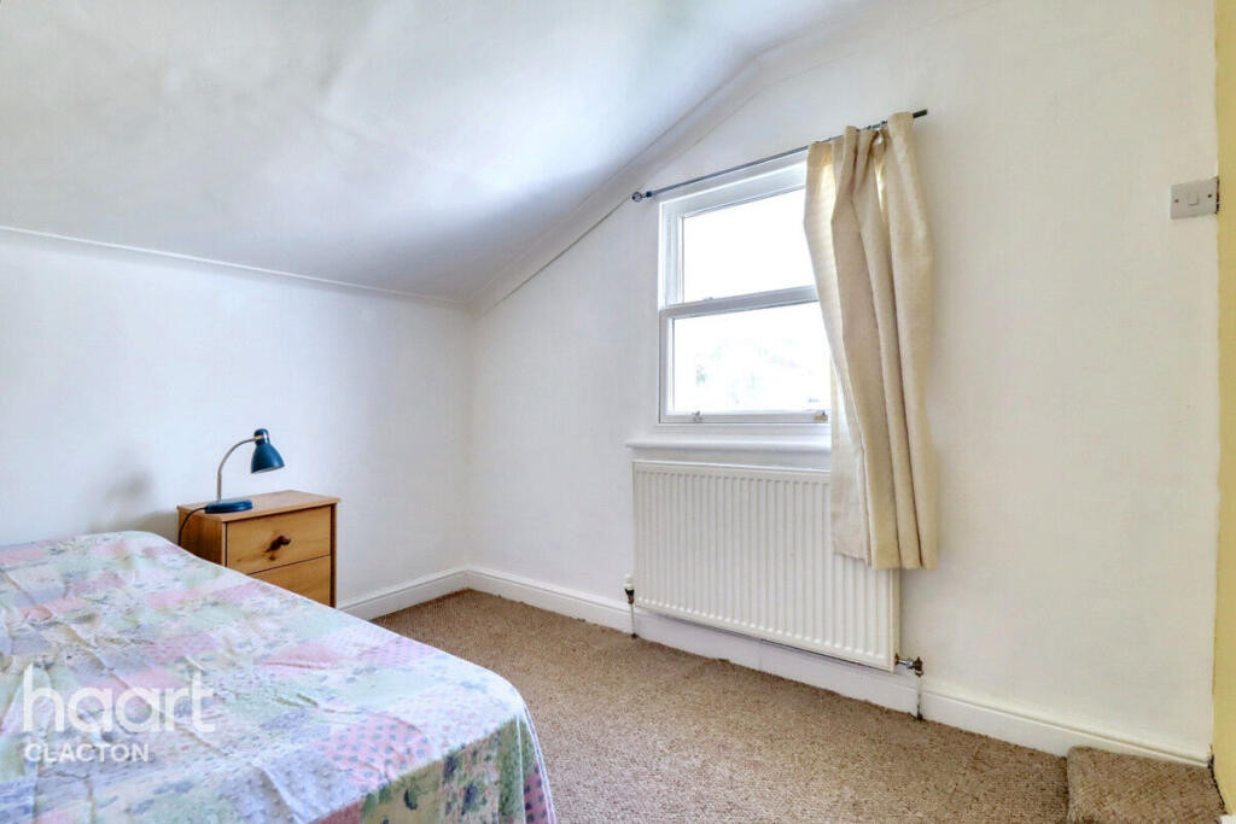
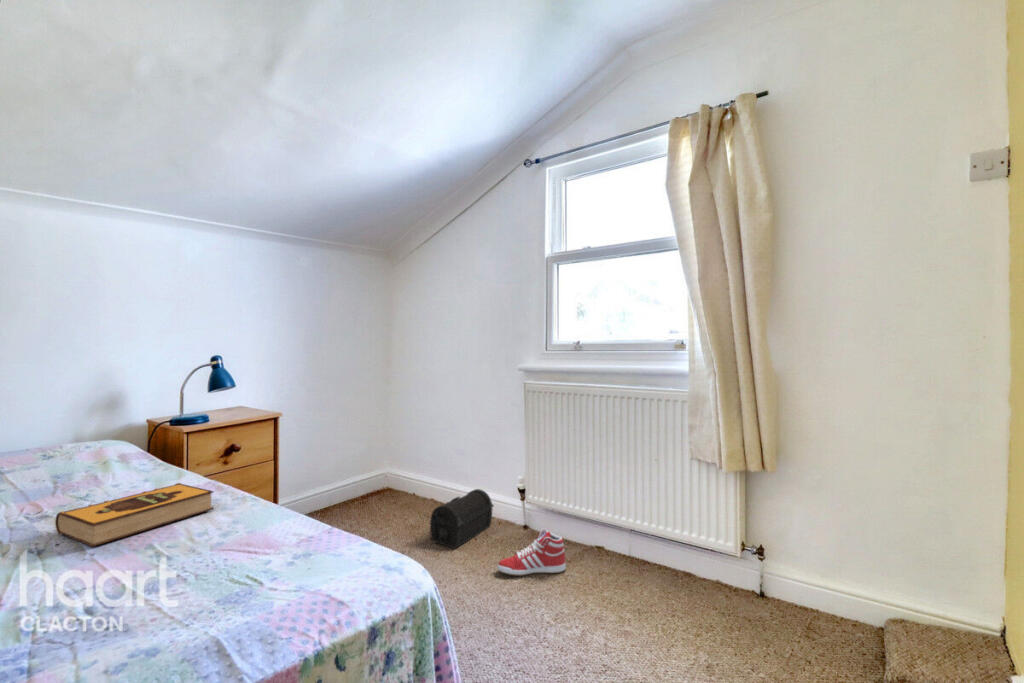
+ sneaker [496,528,567,577]
+ treasure chest [429,488,495,550]
+ hardback book [54,482,215,547]
